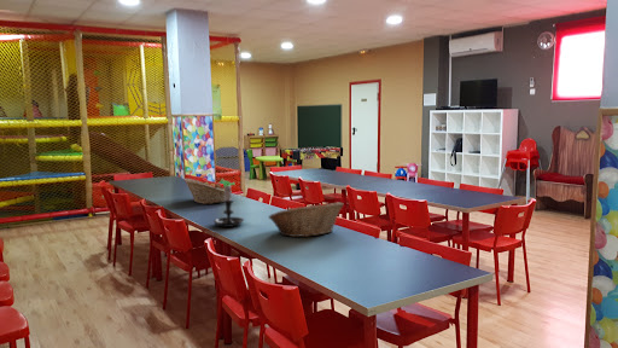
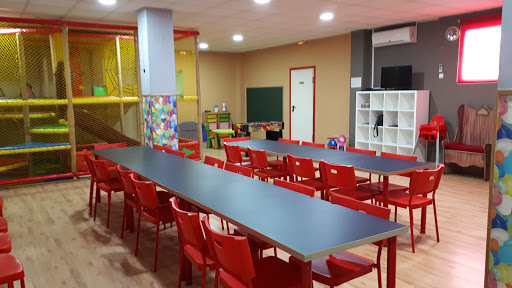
- fruit basket [183,178,233,205]
- fruit basket [268,202,345,238]
- candle holder [212,181,246,228]
